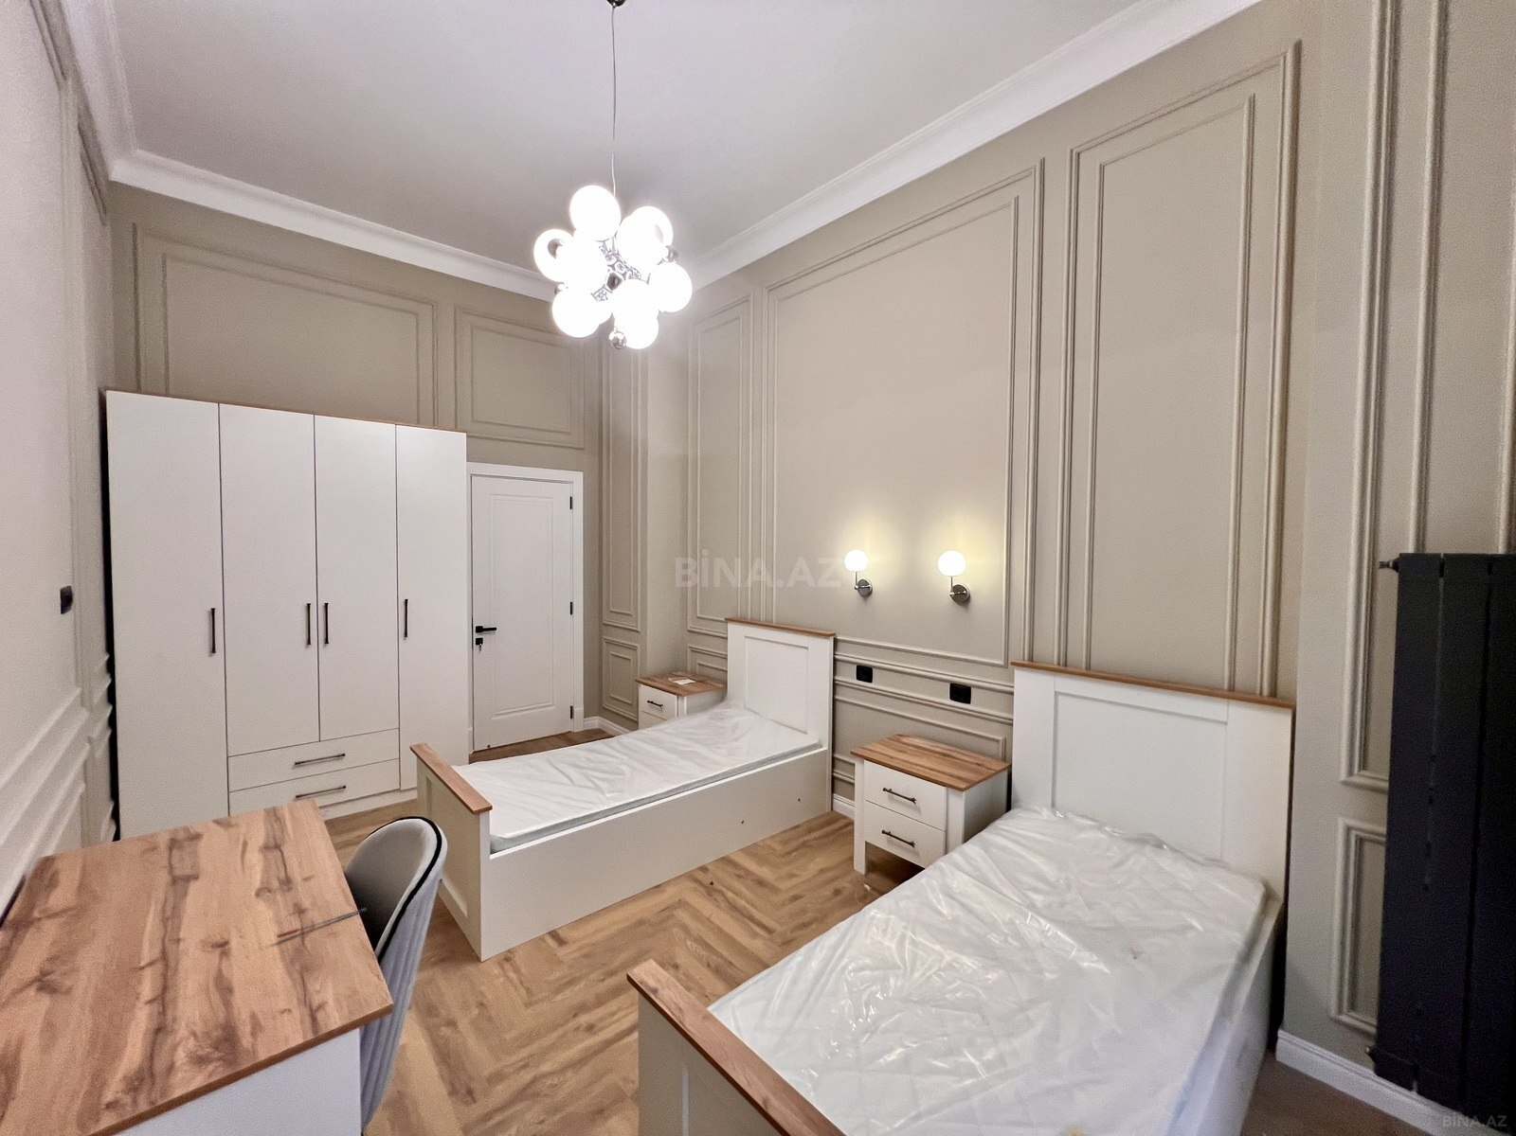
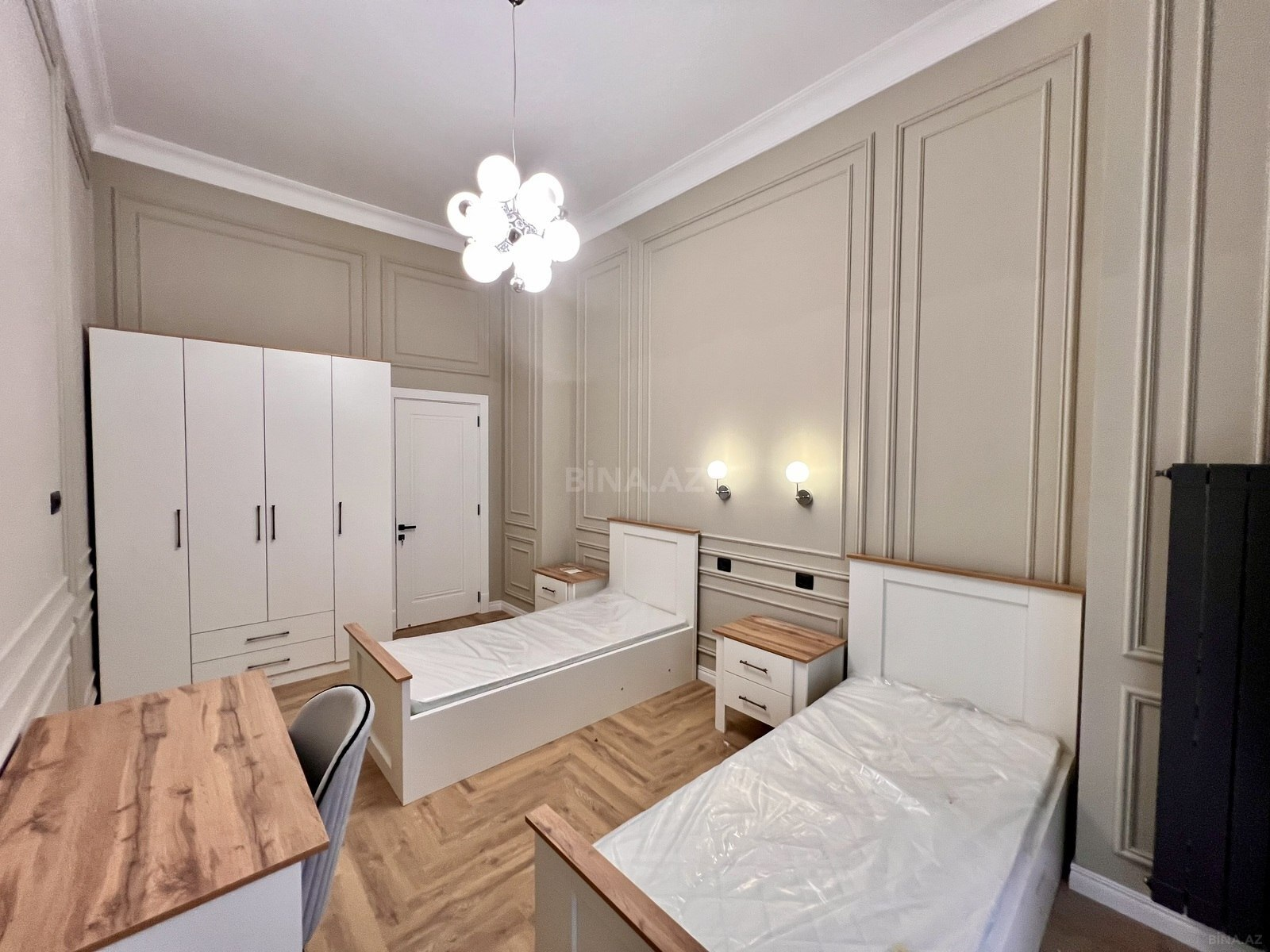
- pen [276,907,368,939]
